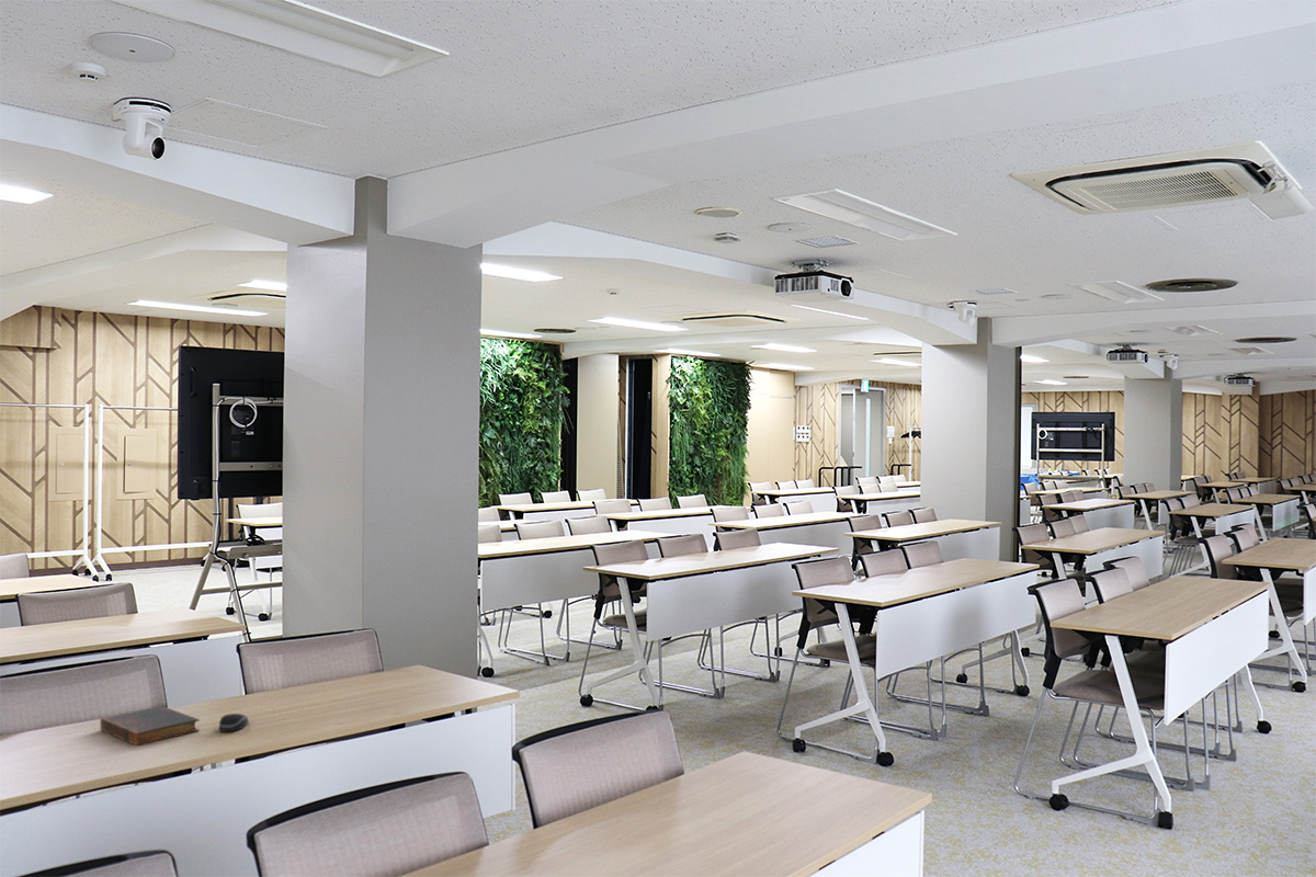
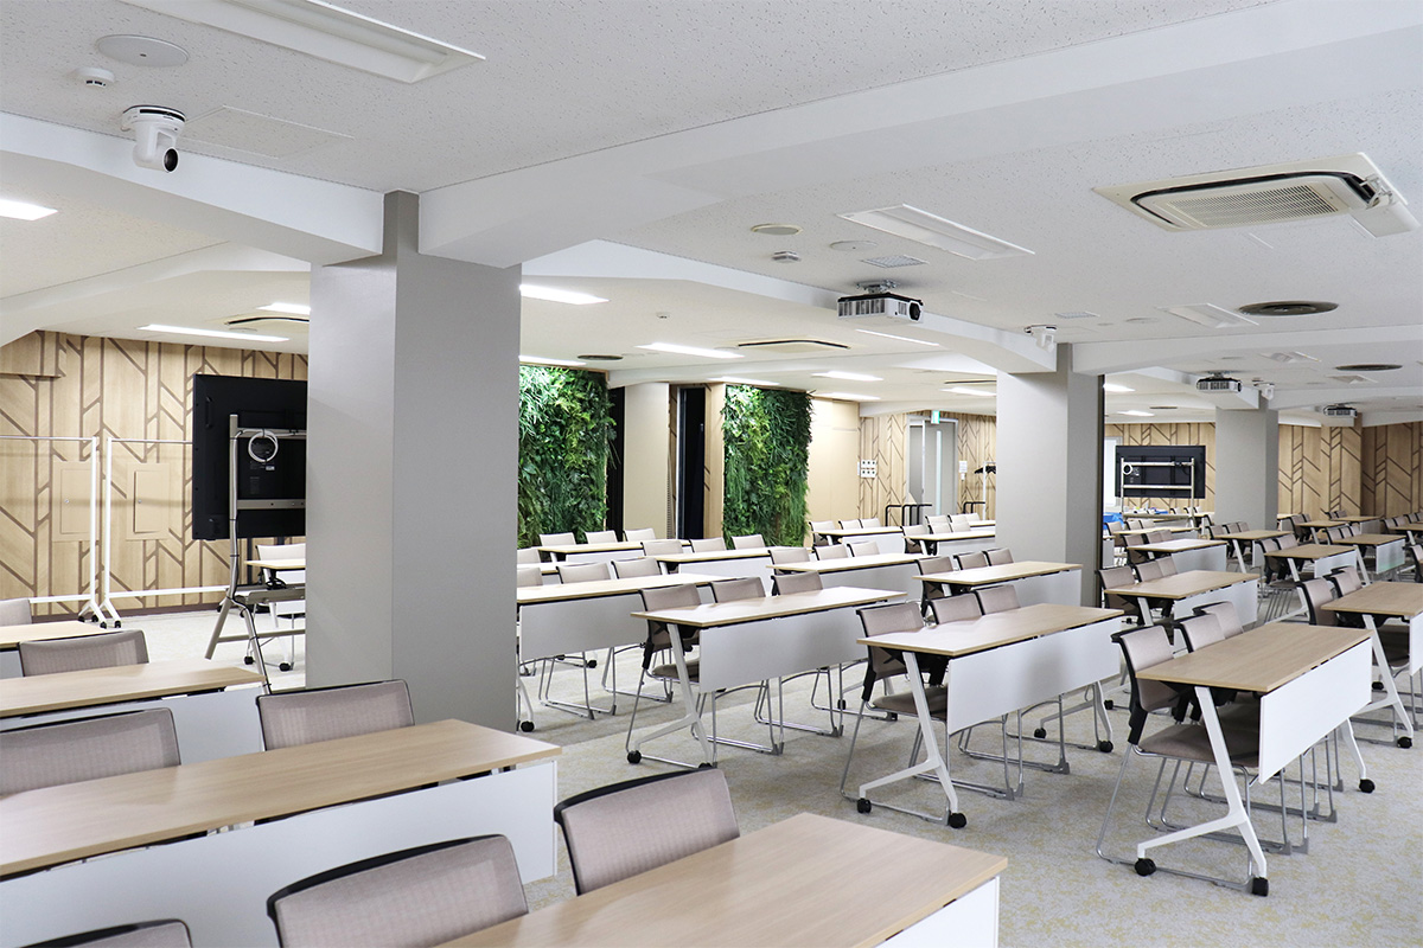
- computer mouse [218,713,249,732]
- book [99,705,201,747]
